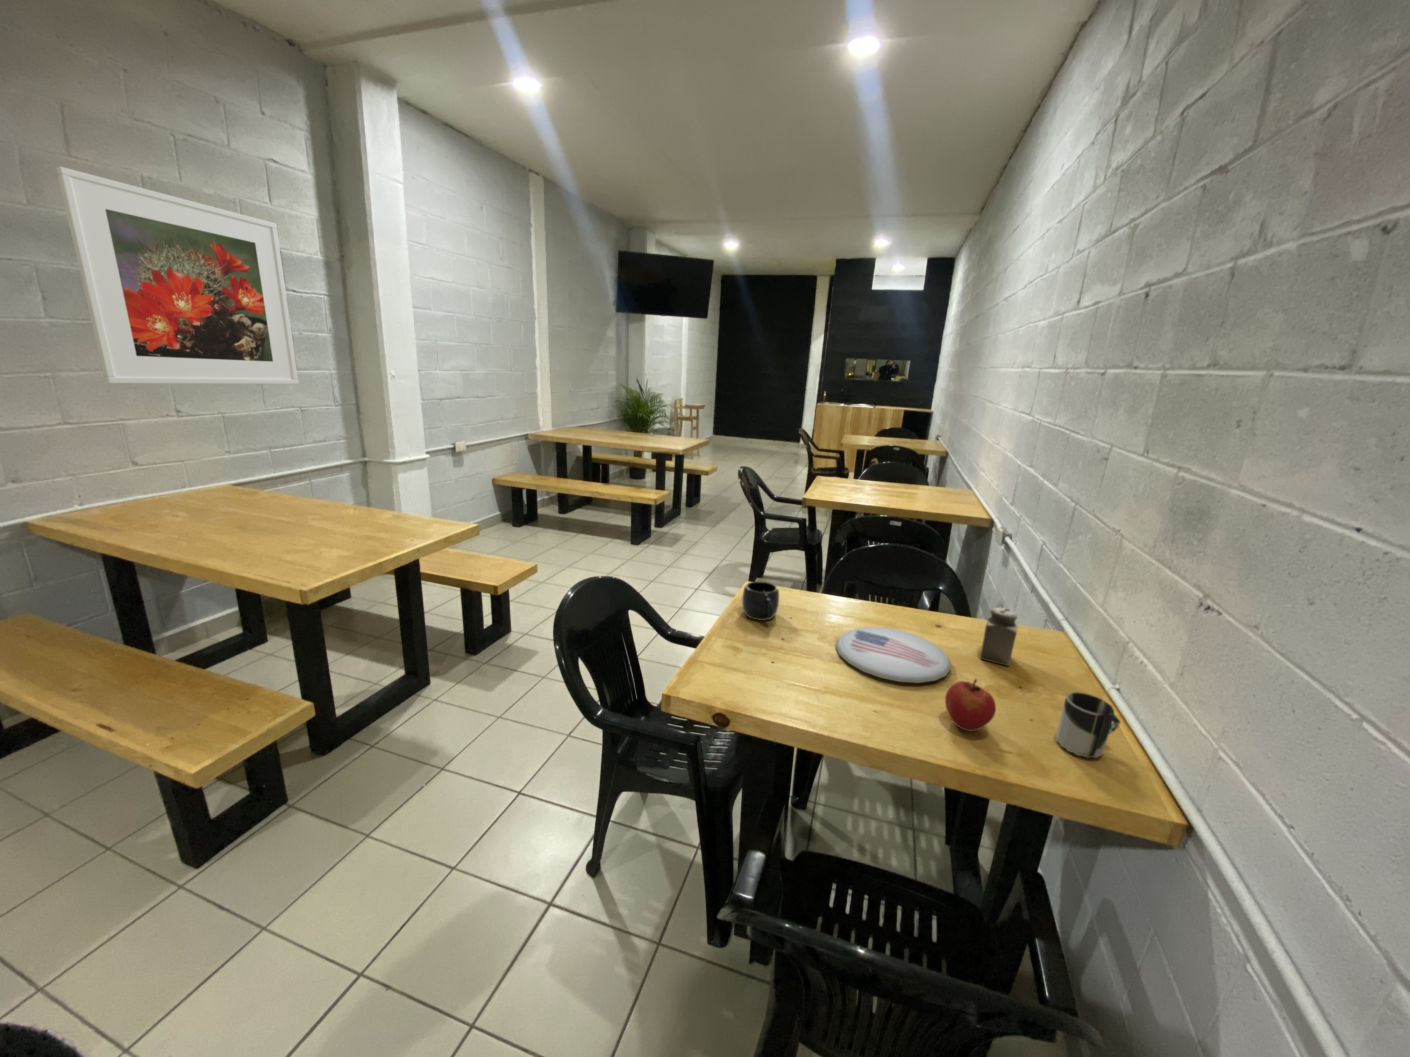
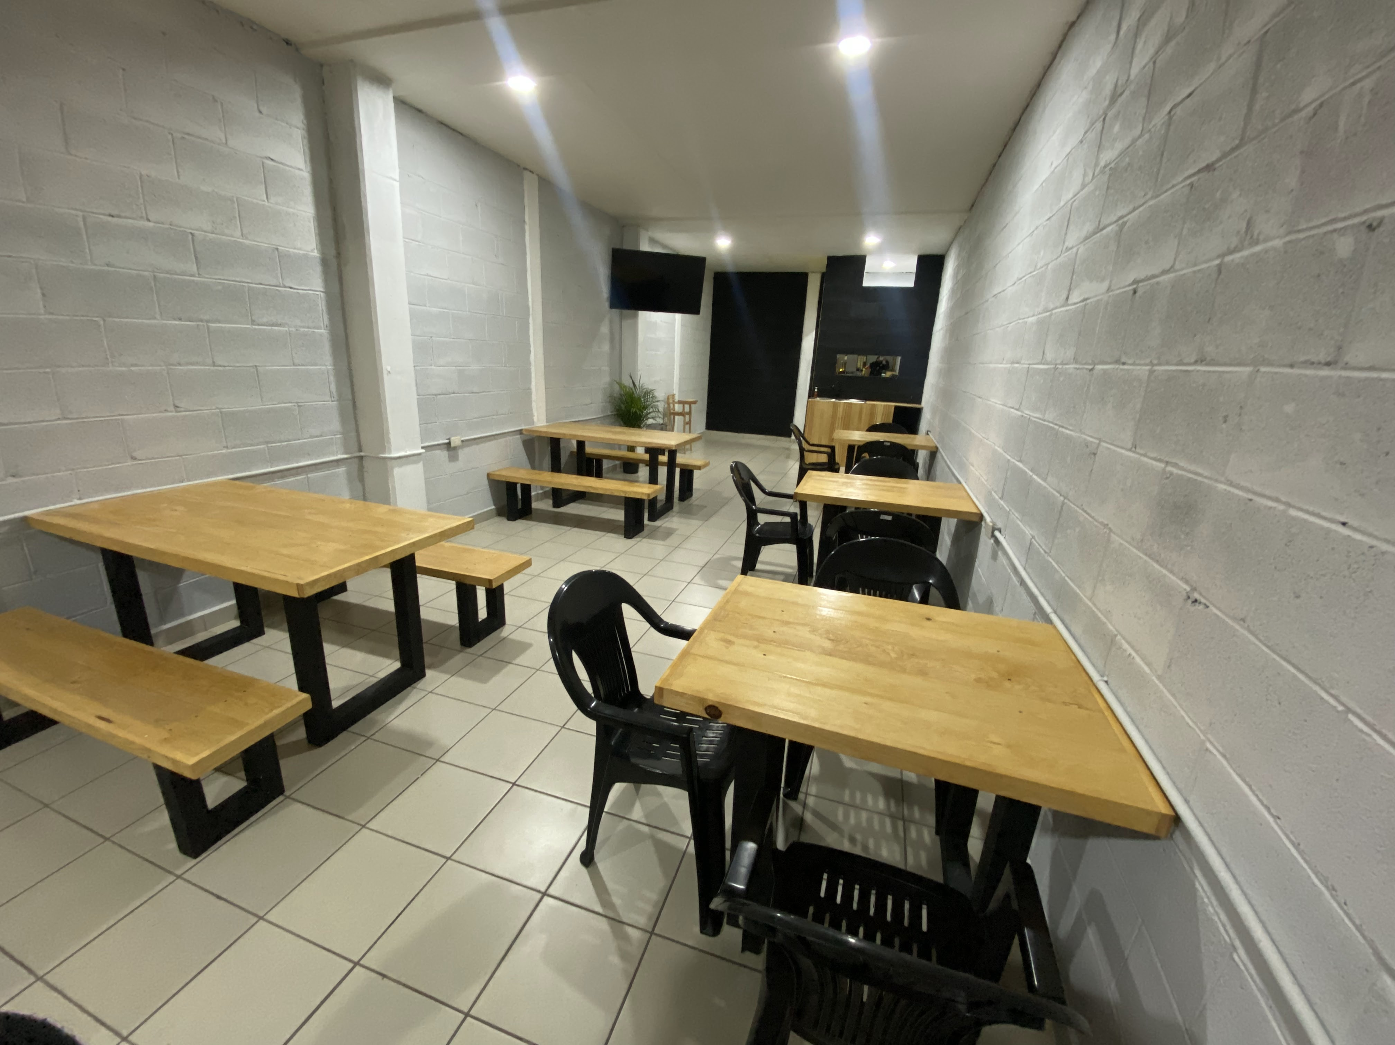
- salt shaker [980,607,1018,666]
- plate [835,626,951,683]
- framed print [56,167,299,385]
- apple [945,678,996,732]
- cup [1056,692,1121,758]
- mug [742,582,779,621]
